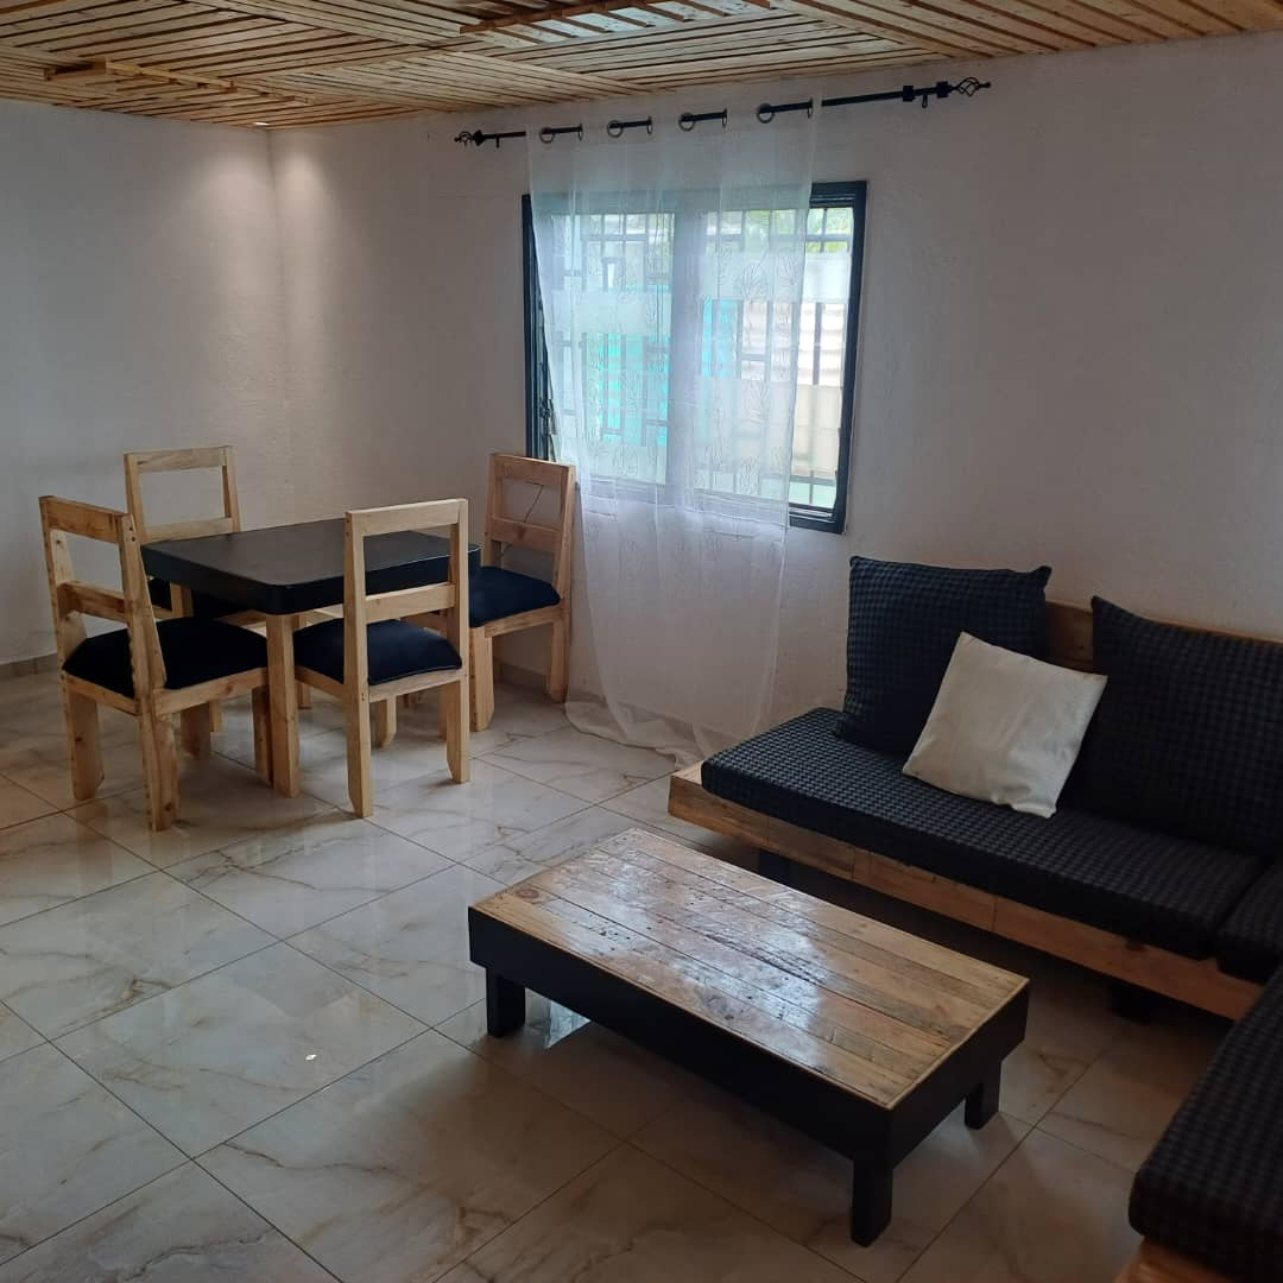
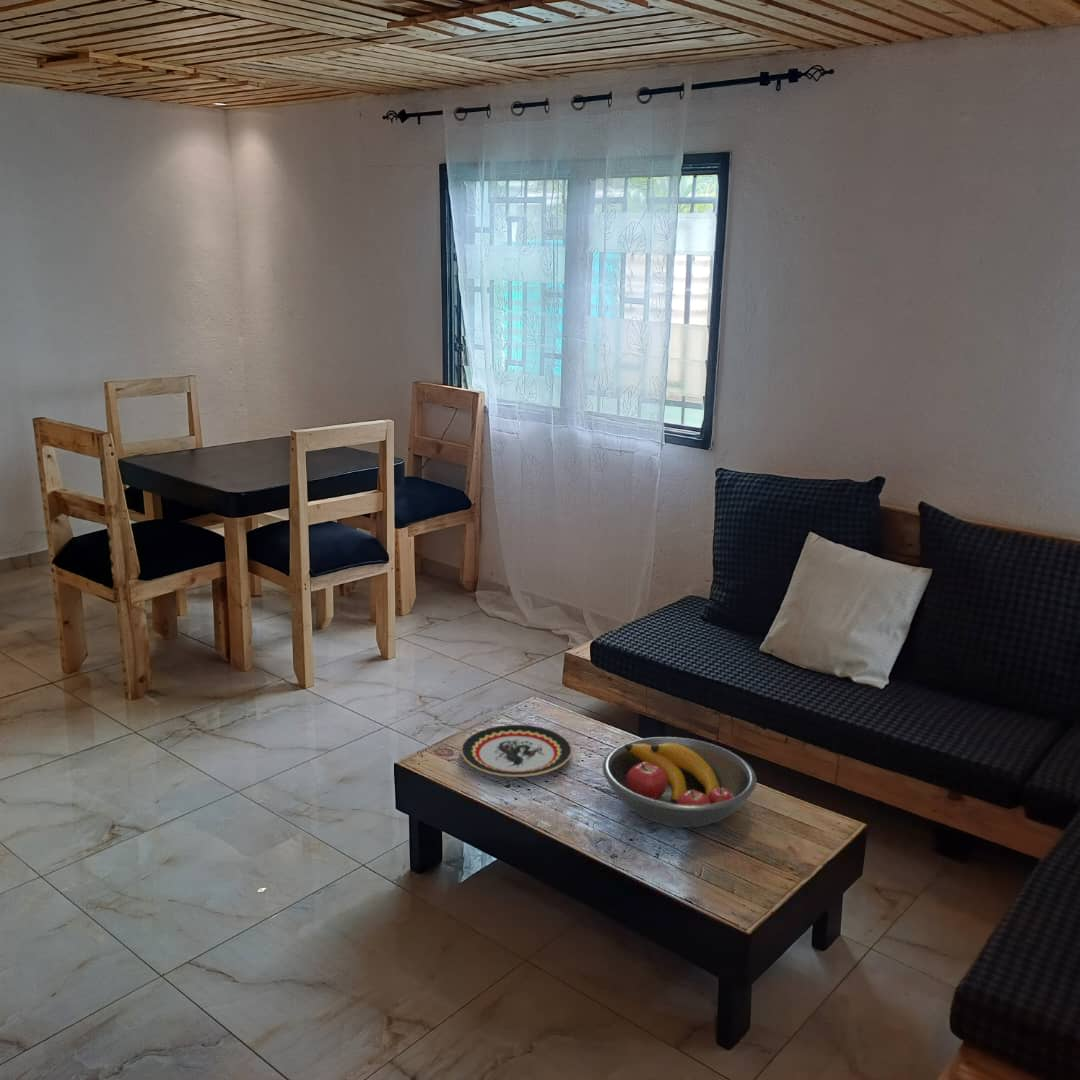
+ fruit bowl [602,736,757,828]
+ plate [460,724,573,778]
